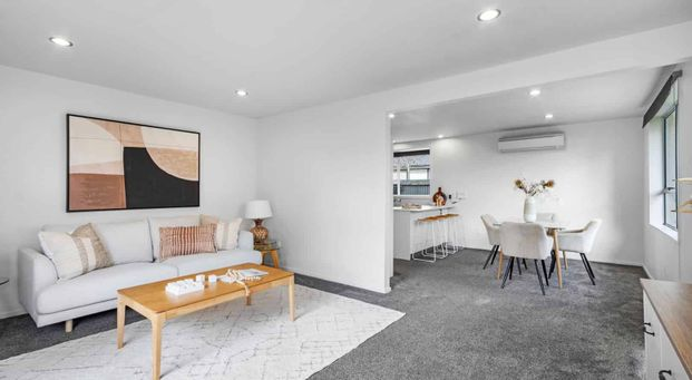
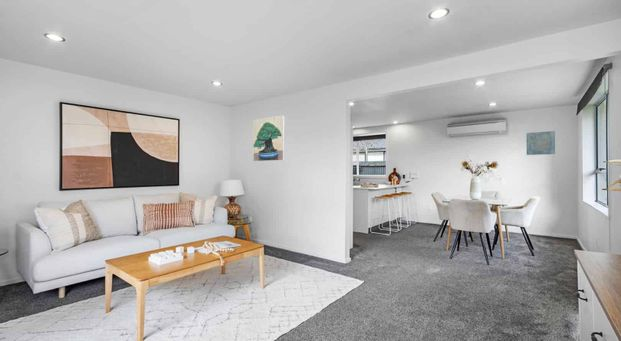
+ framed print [252,114,285,162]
+ wall art [526,130,556,156]
